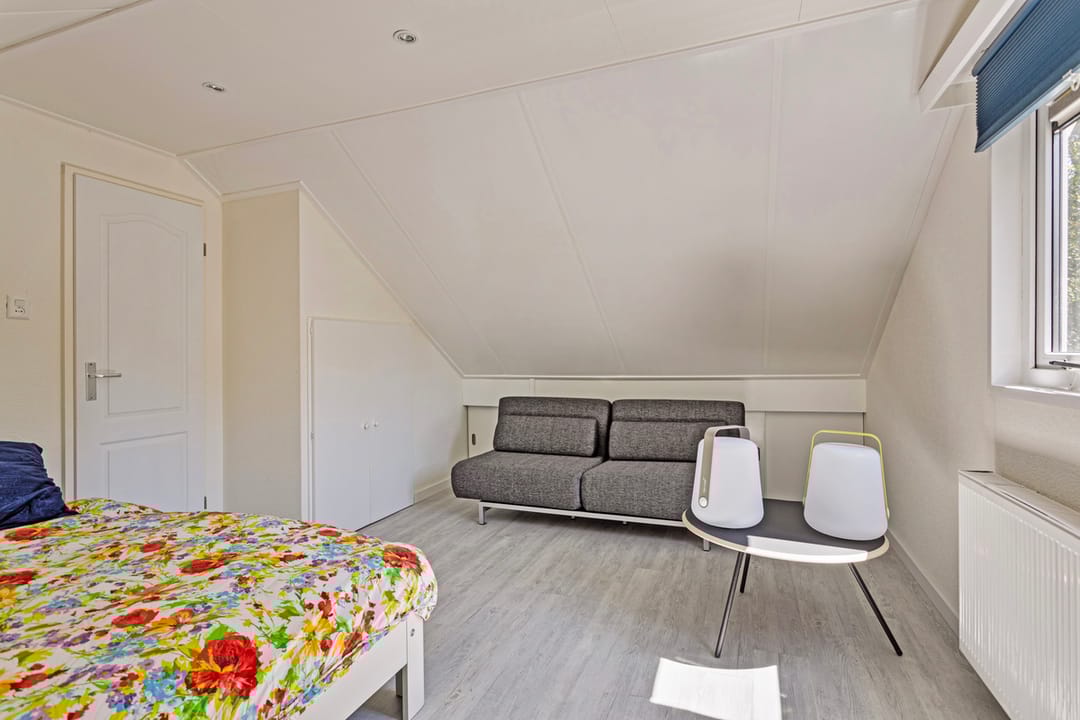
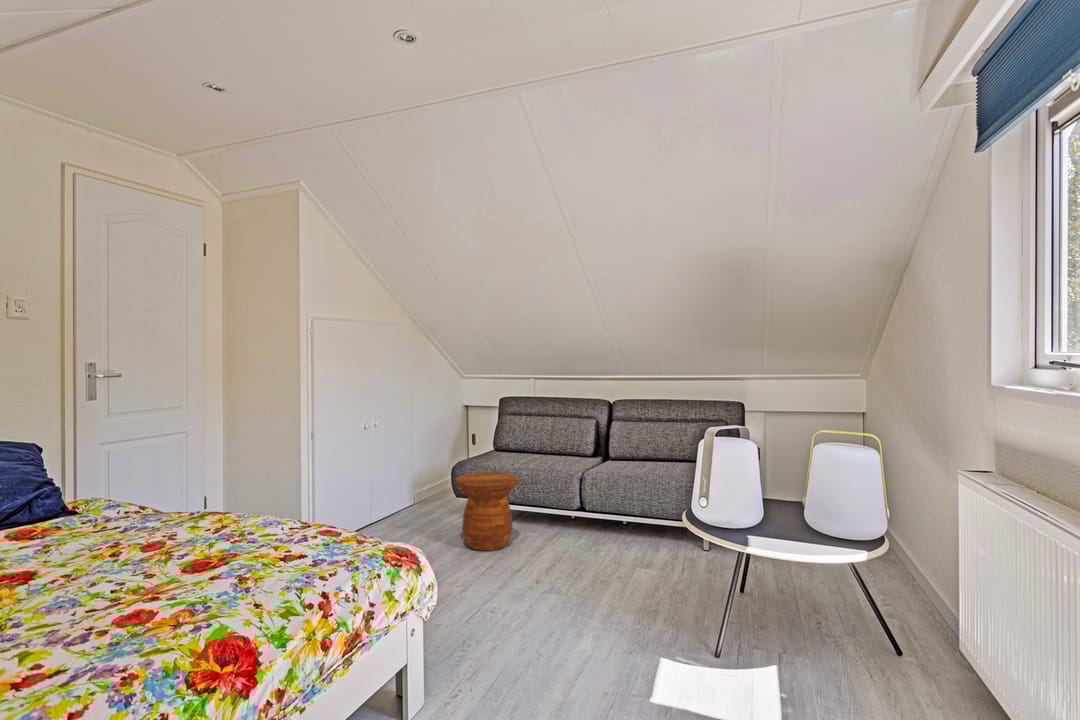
+ side table [455,471,520,552]
